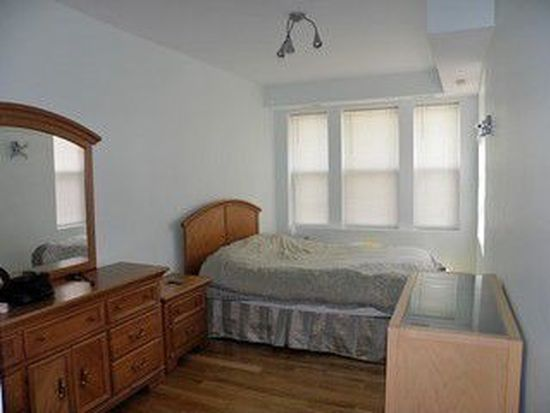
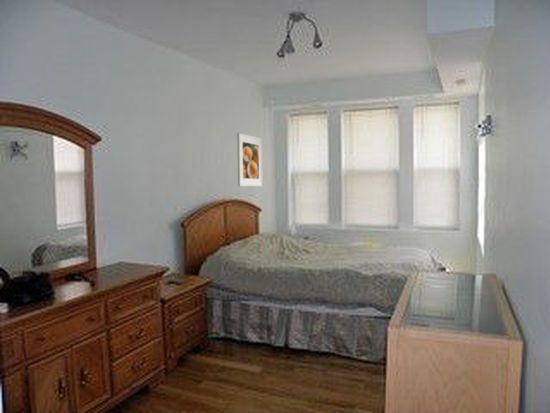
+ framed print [236,132,264,187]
